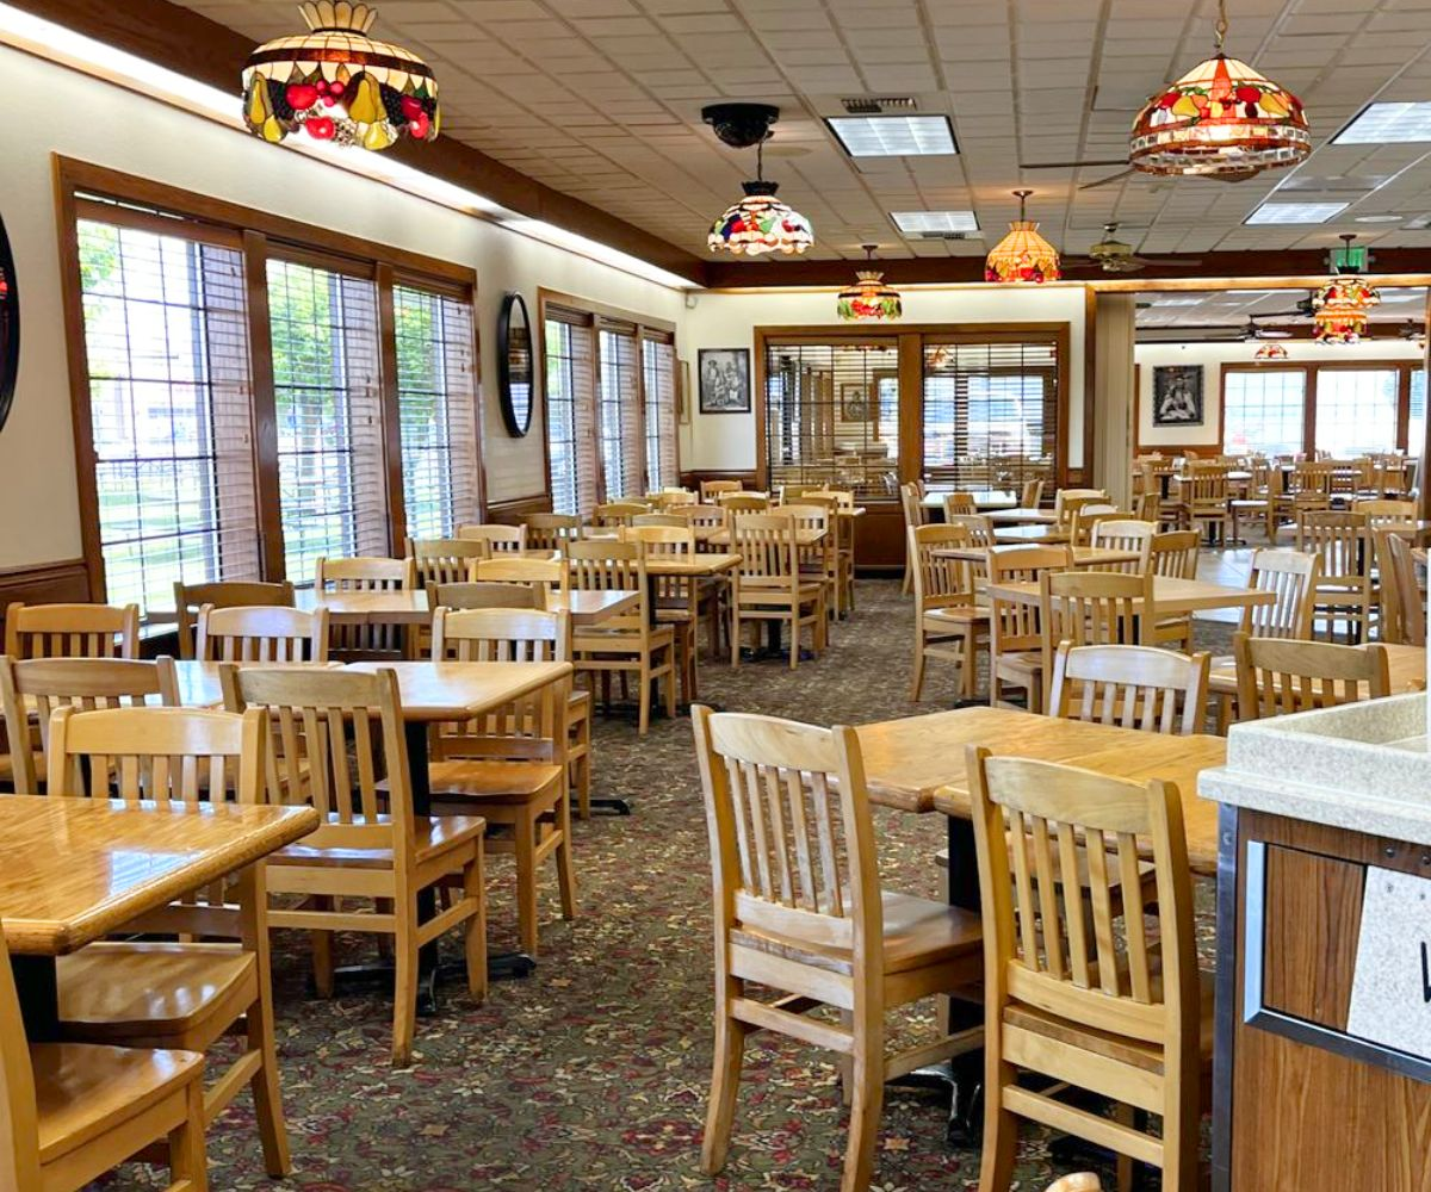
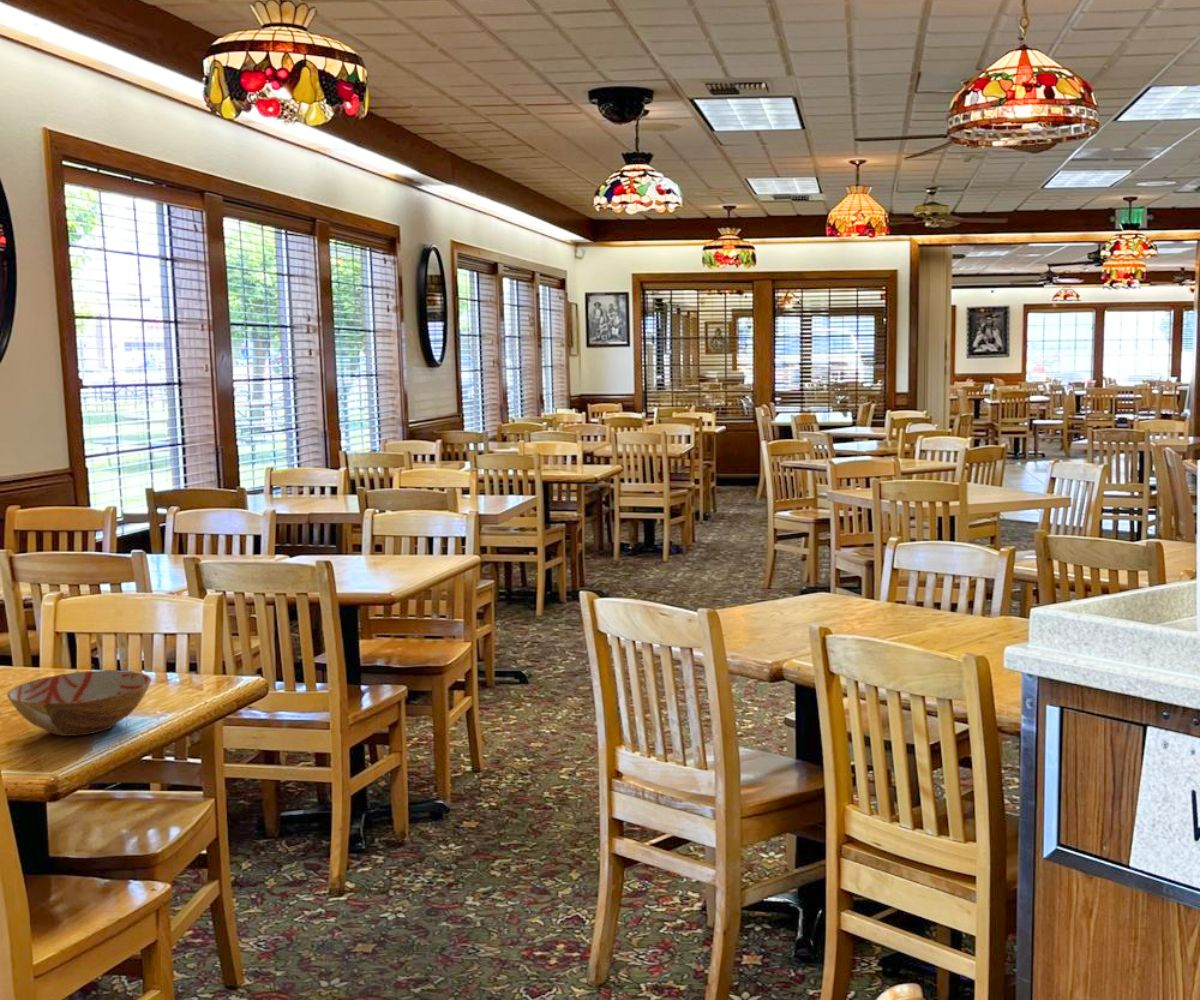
+ bowl [6,669,152,737]
